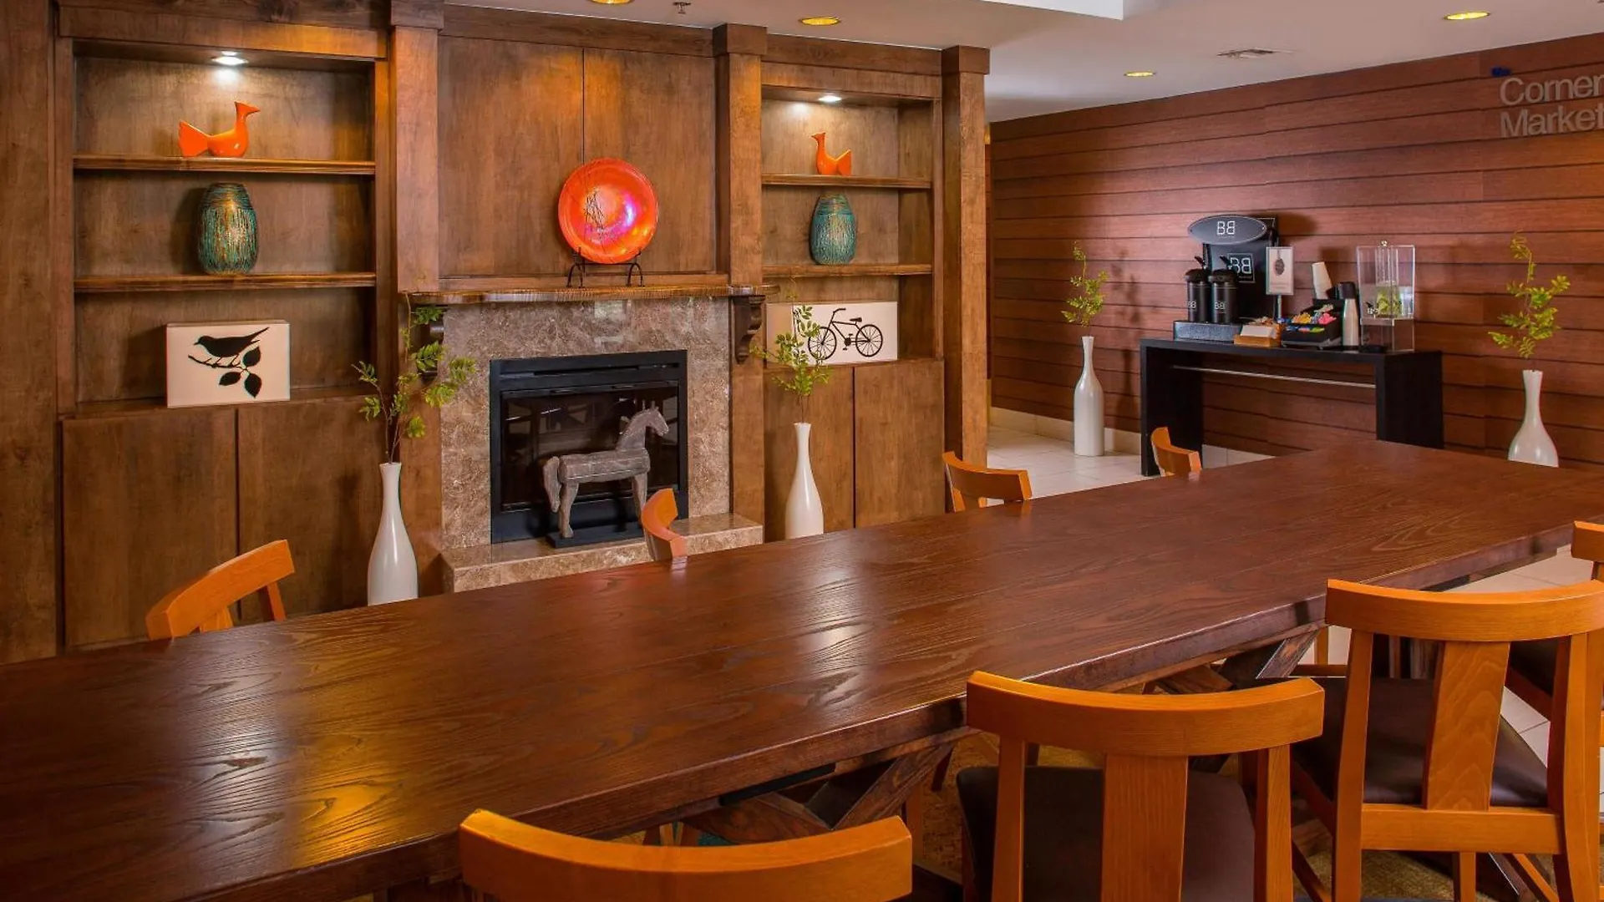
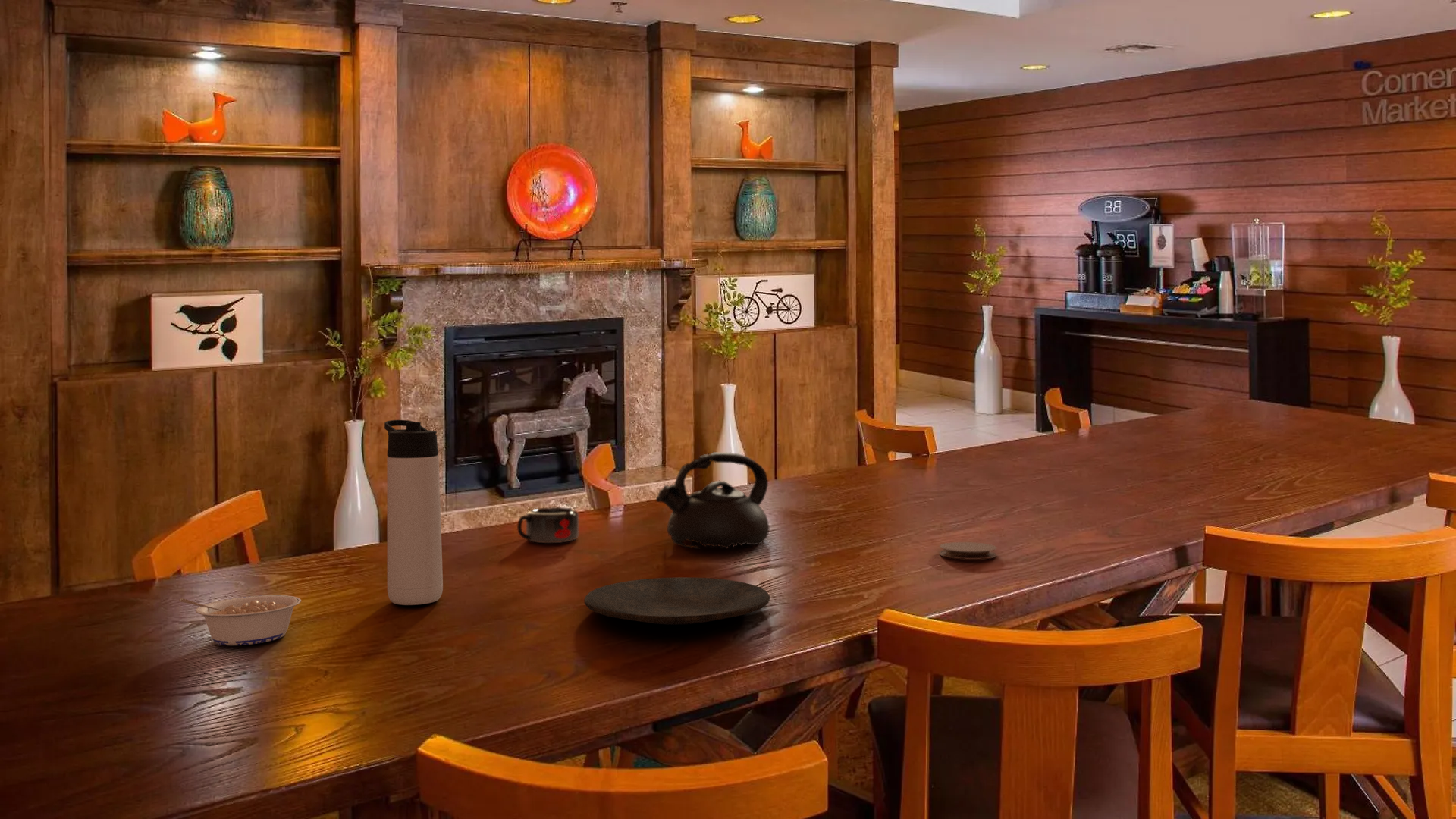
+ mug [516,507,579,544]
+ plate [584,576,770,626]
+ coaster [939,541,998,560]
+ legume [178,595,302,646]
+ thermos bottle [384,419,444,606]
+ teapot [655,450,770,550]
